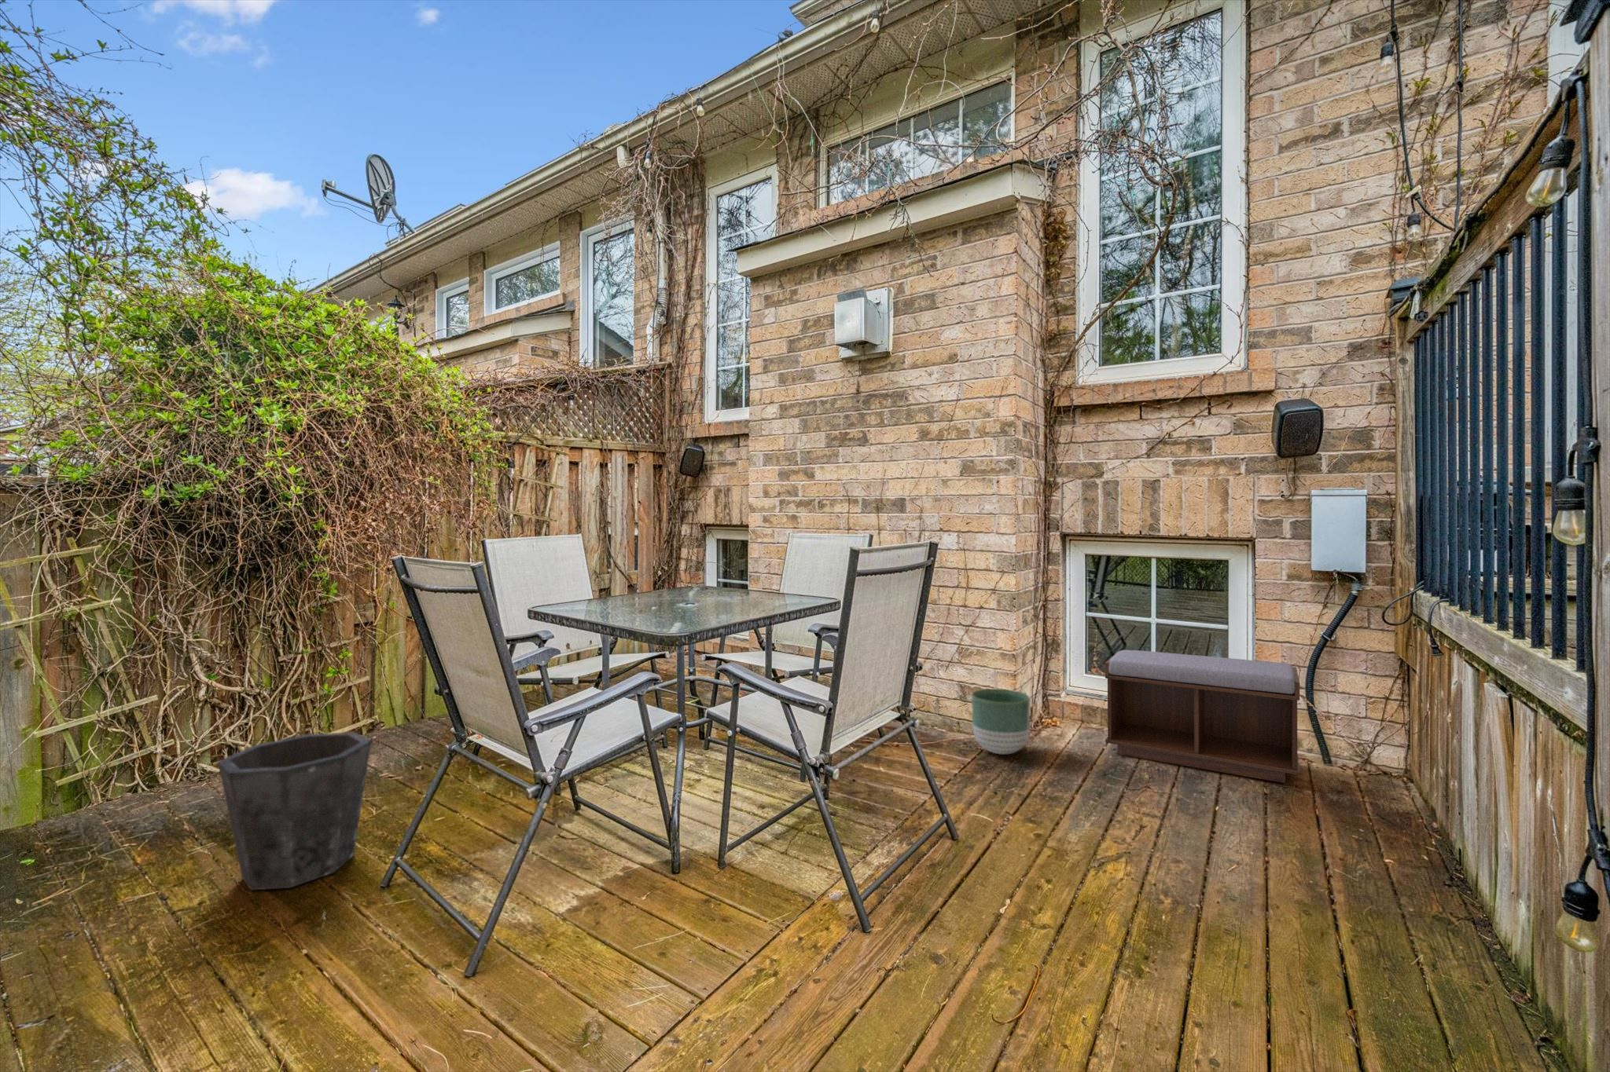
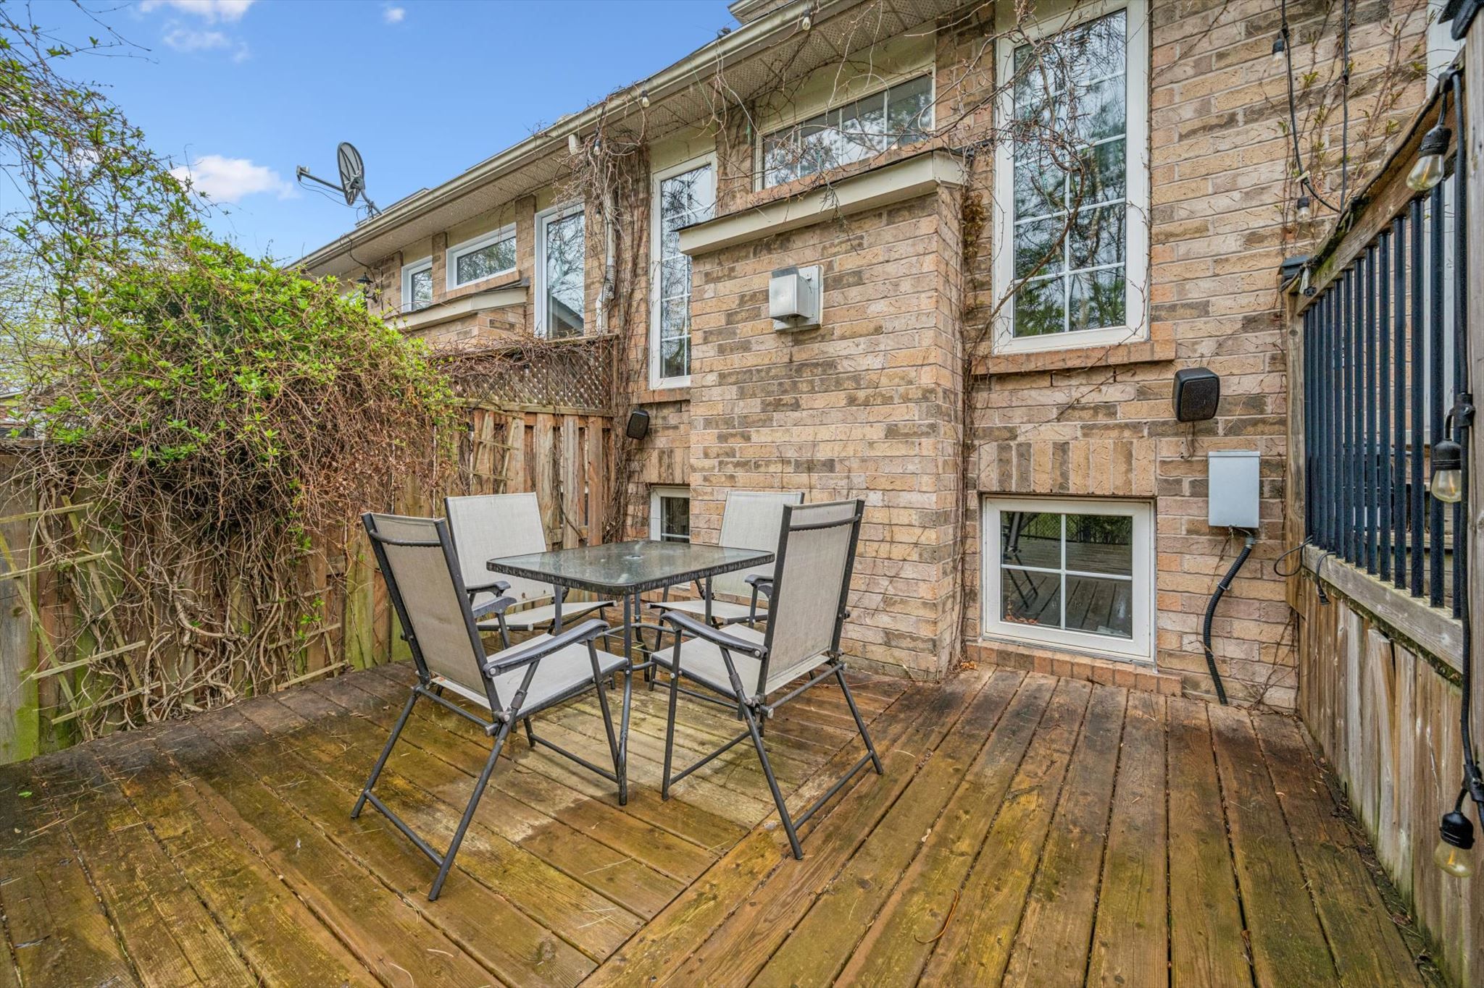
- waste bin [217,731,372,891]
- bench [1105,650,1300,784]
- planter [971,688,1031,755]
